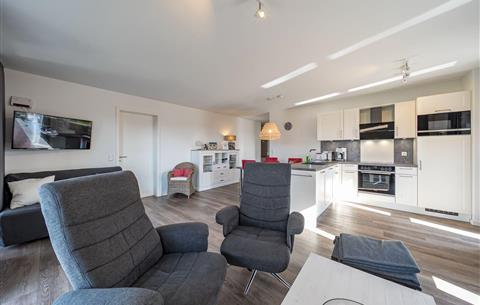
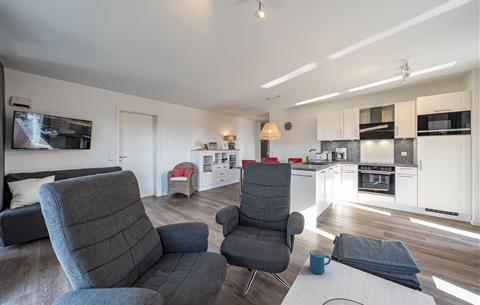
+ mug [309,249,332,275]
